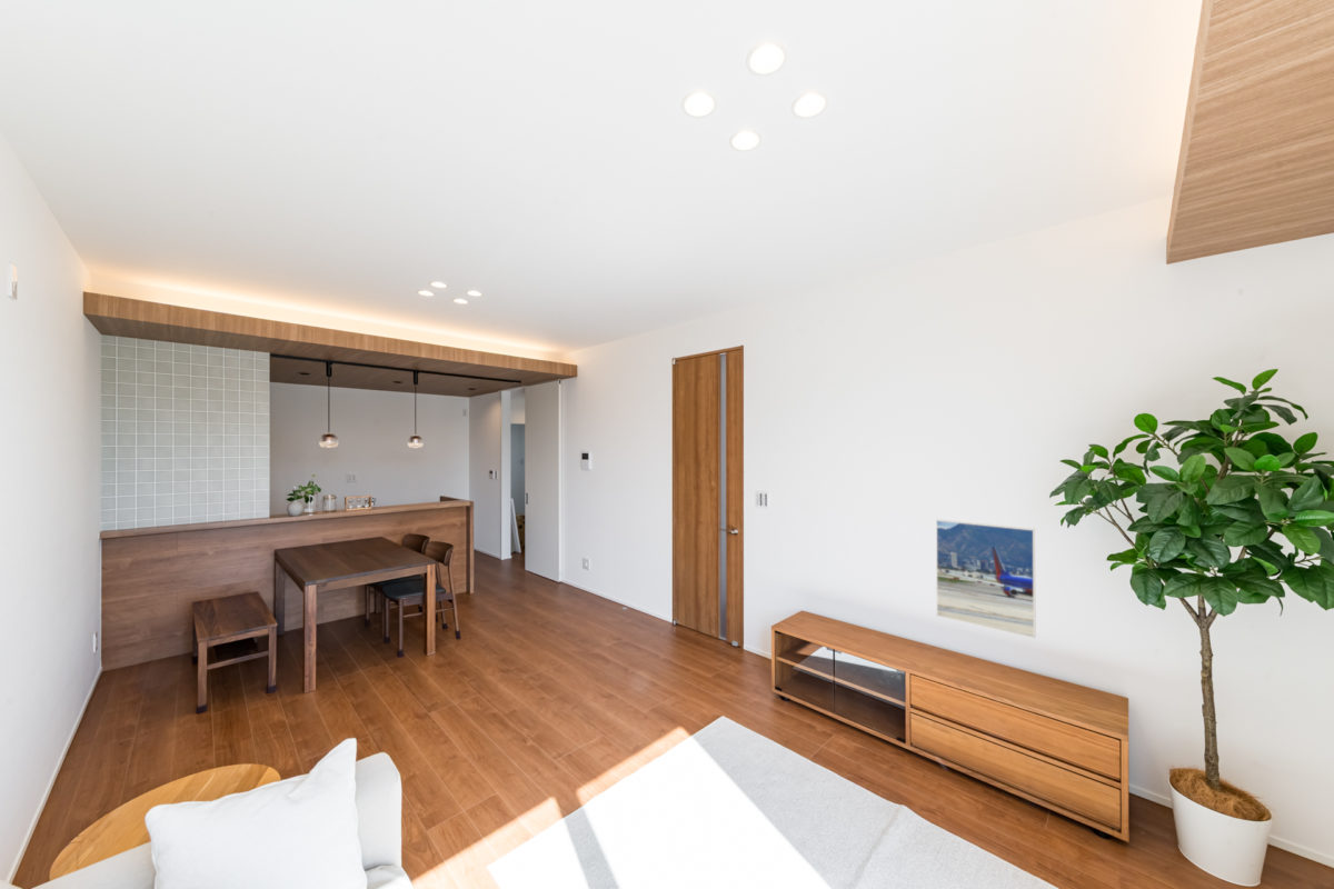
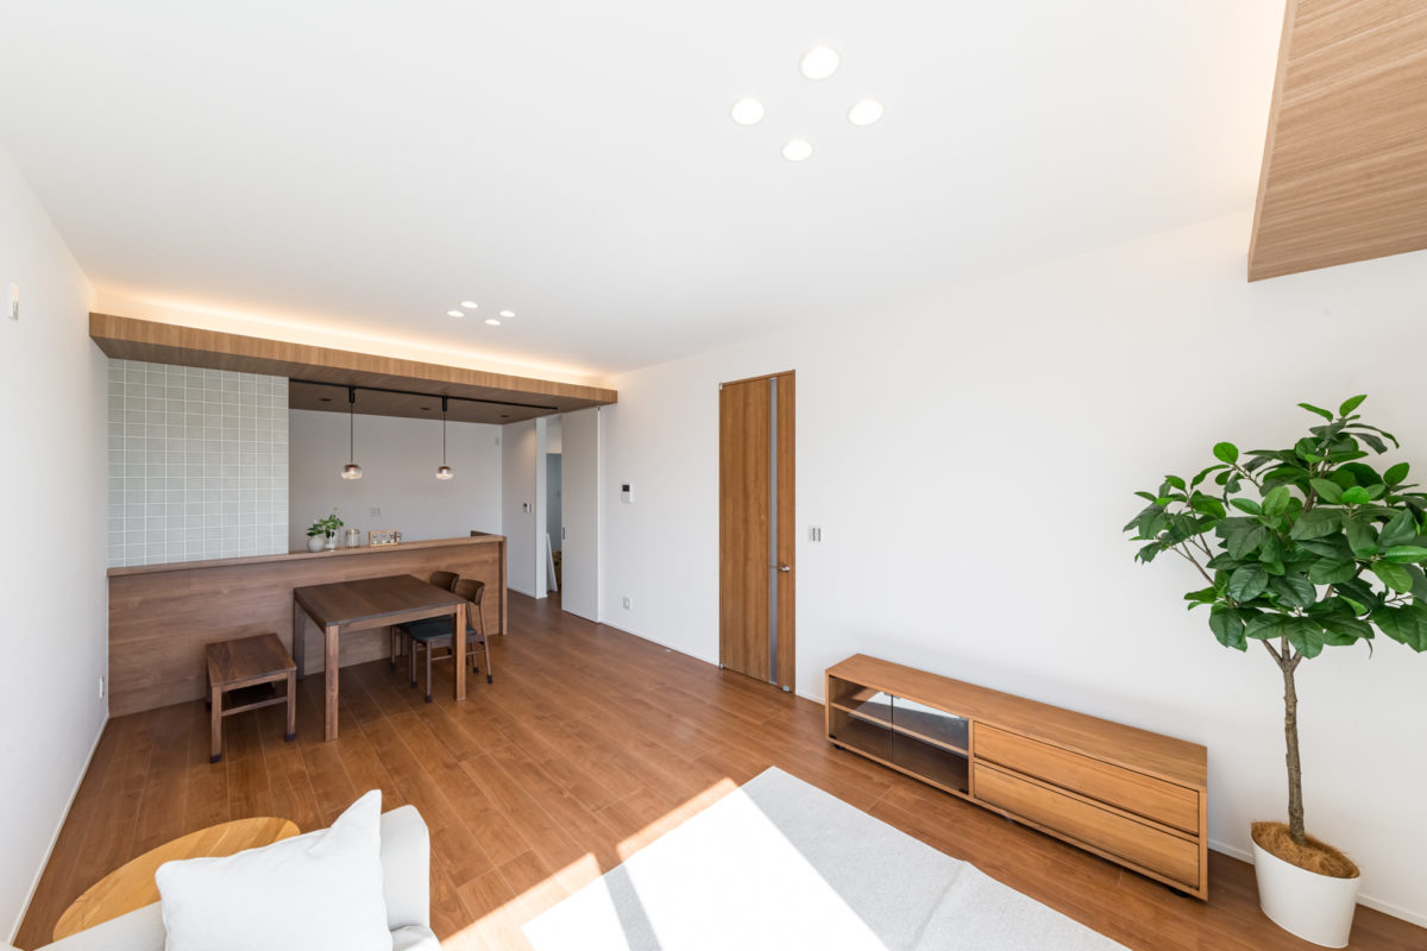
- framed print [935,519,1037,639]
